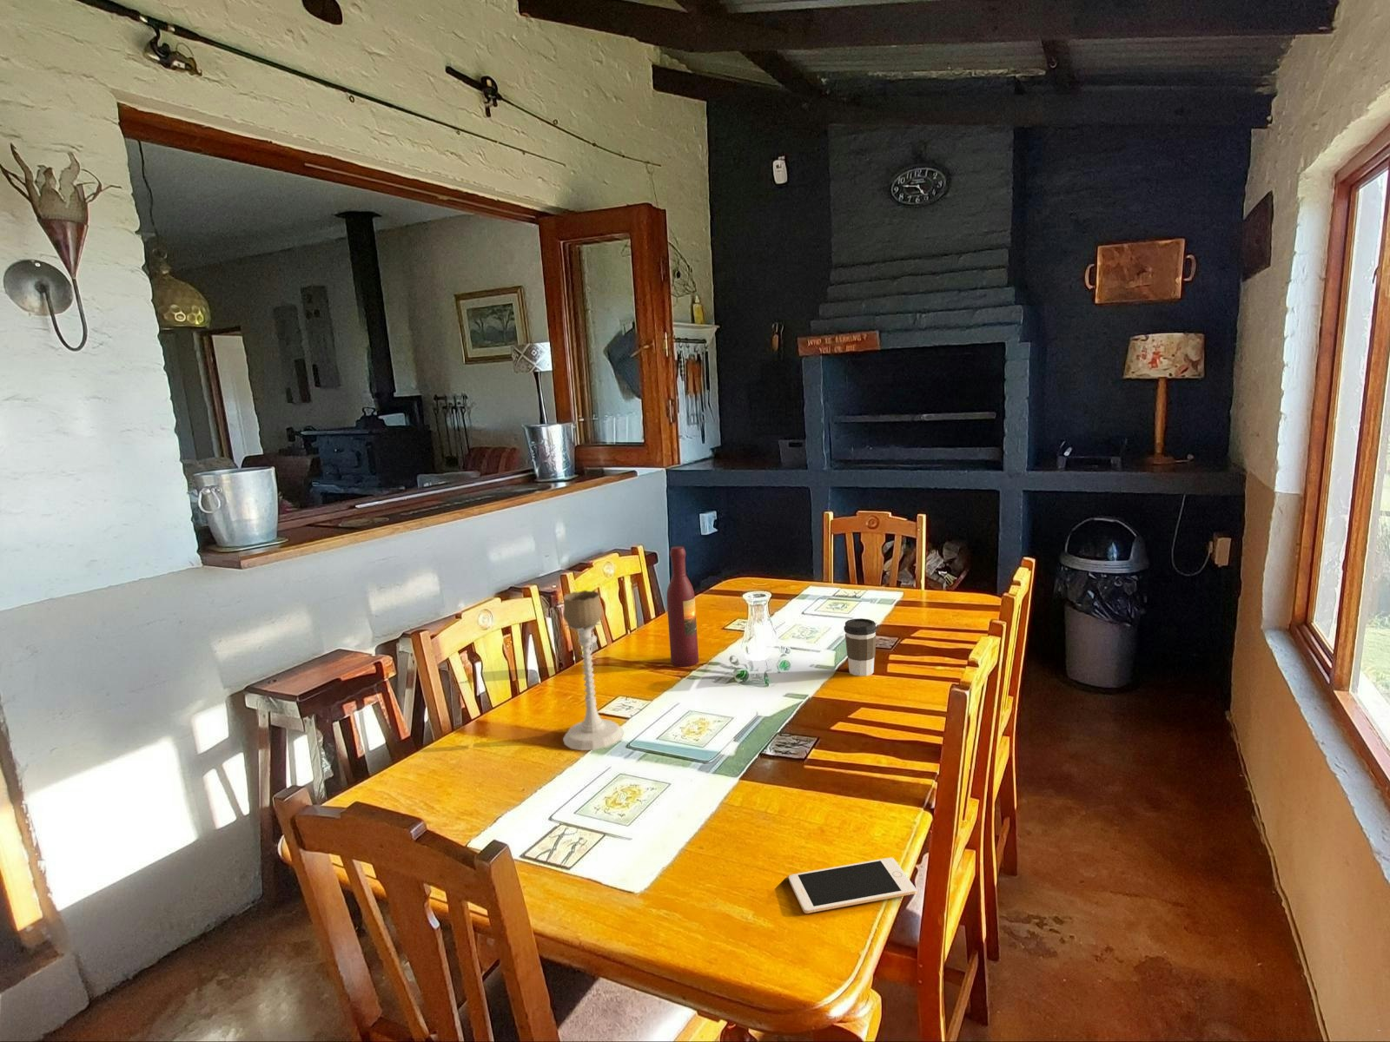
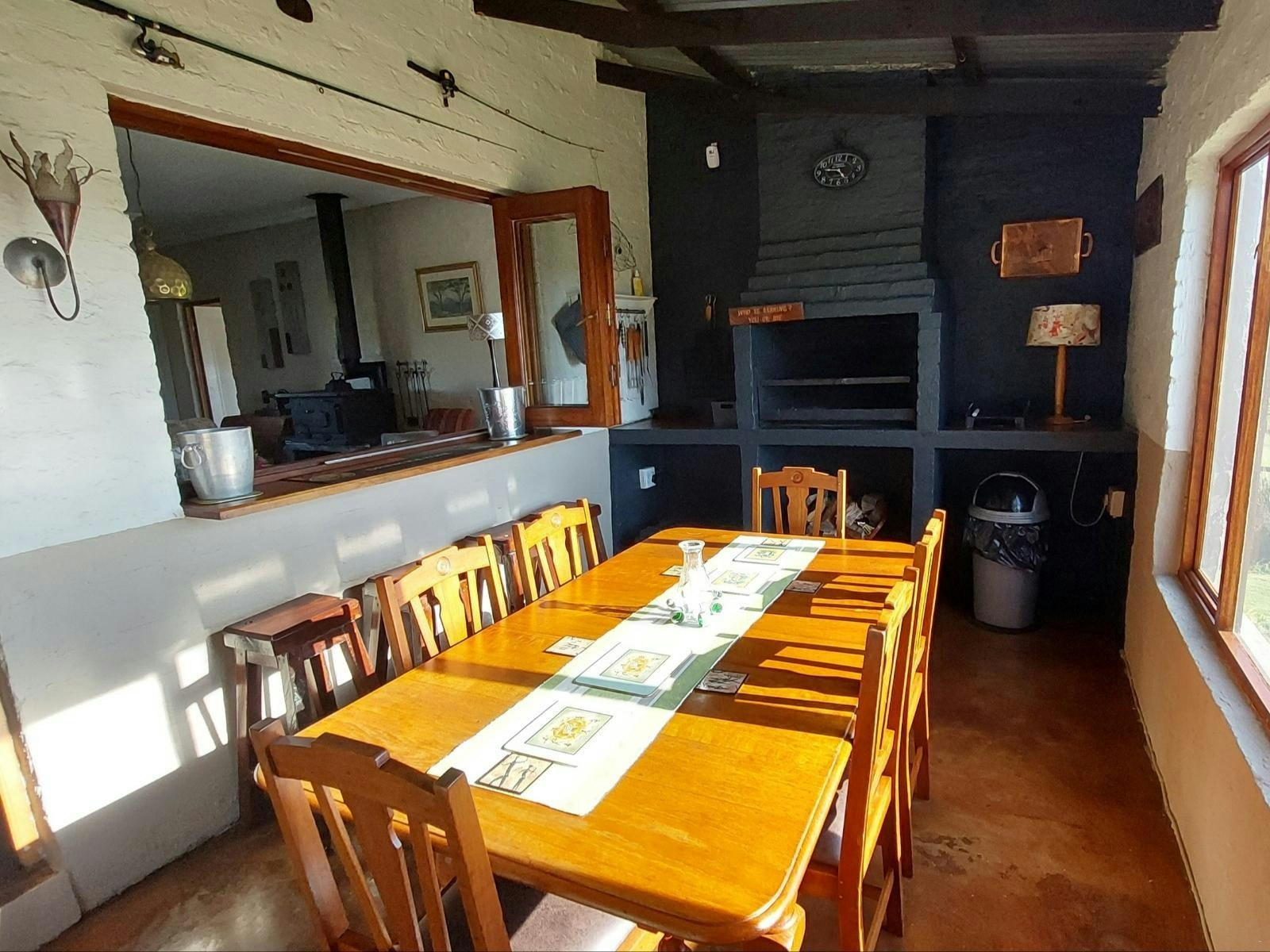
- candle holder [563,590,625,751]
- coffee cup [843,617,878,678]
- cell phone [788,857,916,914]
- wine bottle [667,545,699,668]
